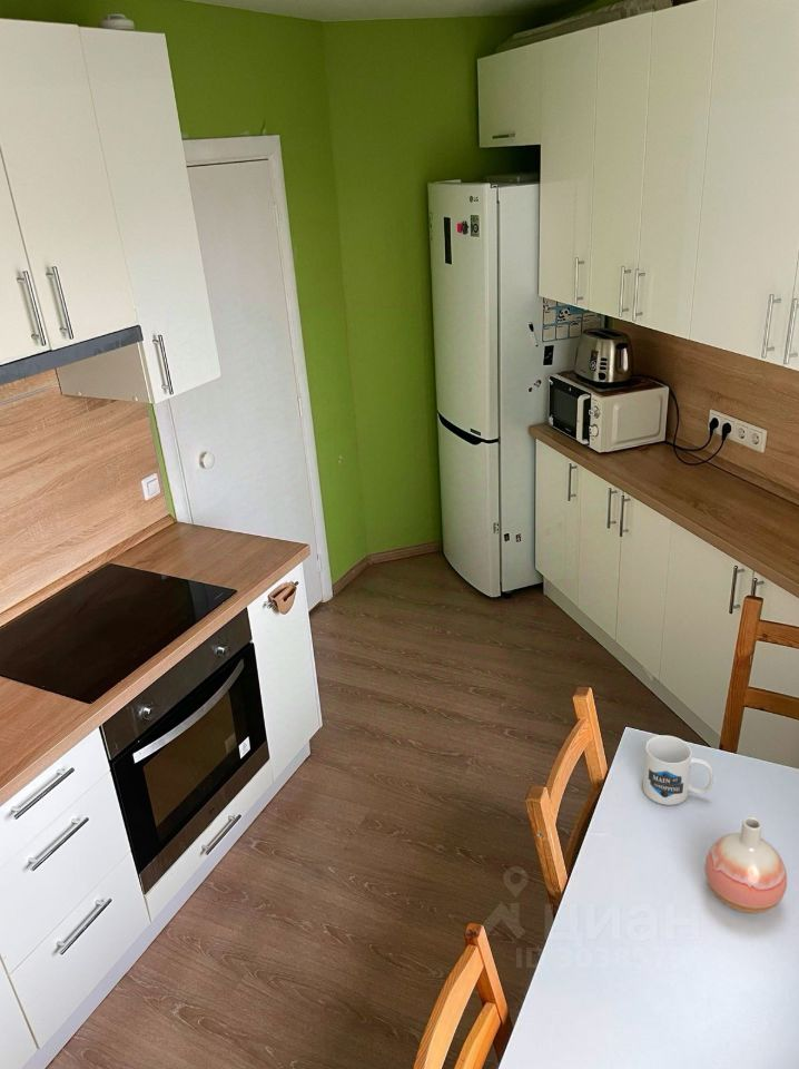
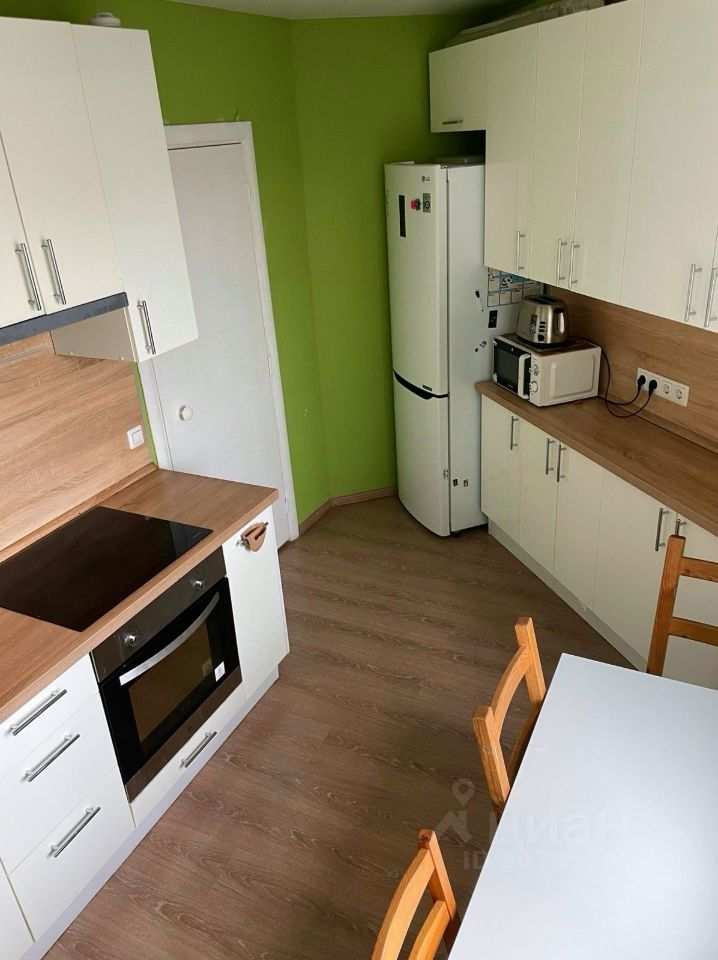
- vase [703,816,788,914]
- mug [642,734,714,806]
